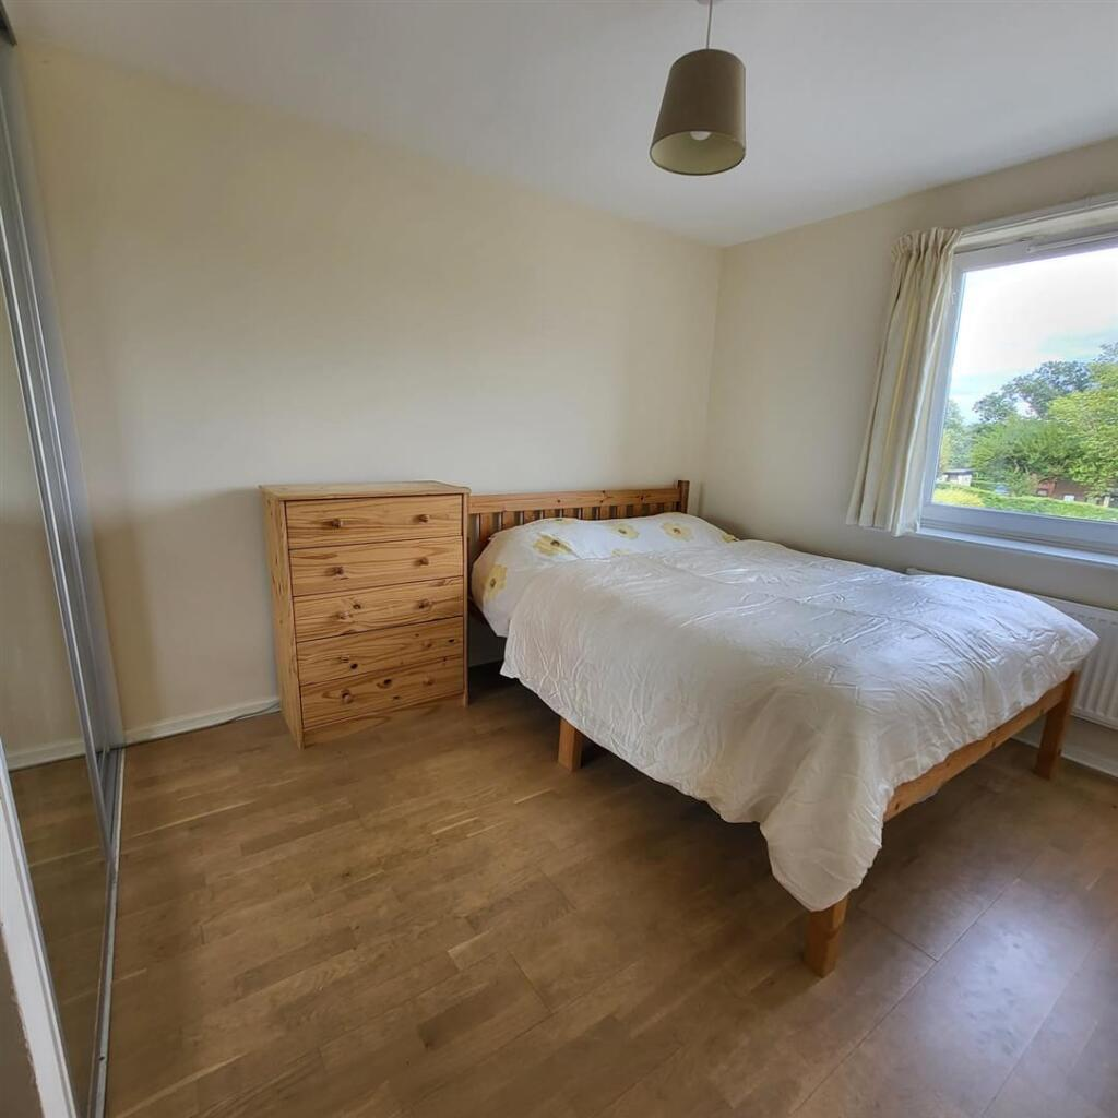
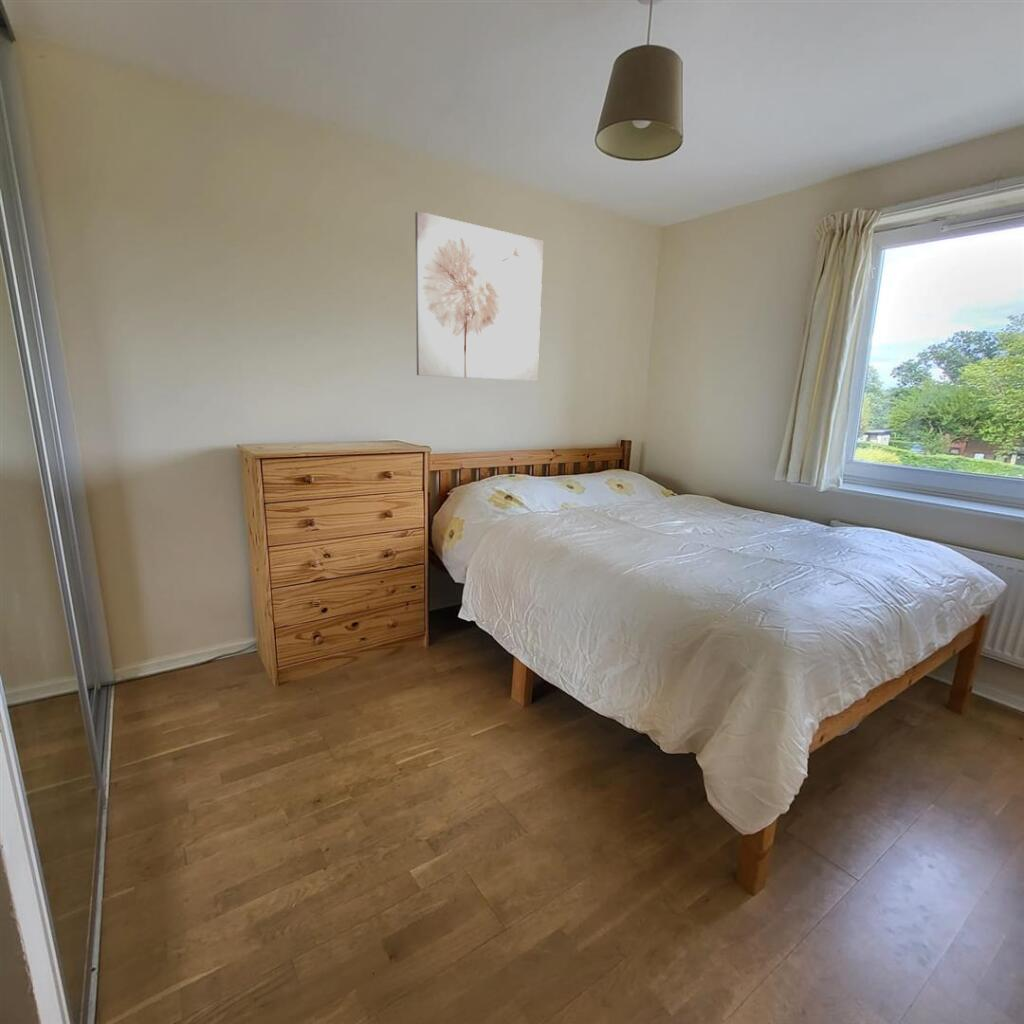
+ wall art [414,210,544,382]
